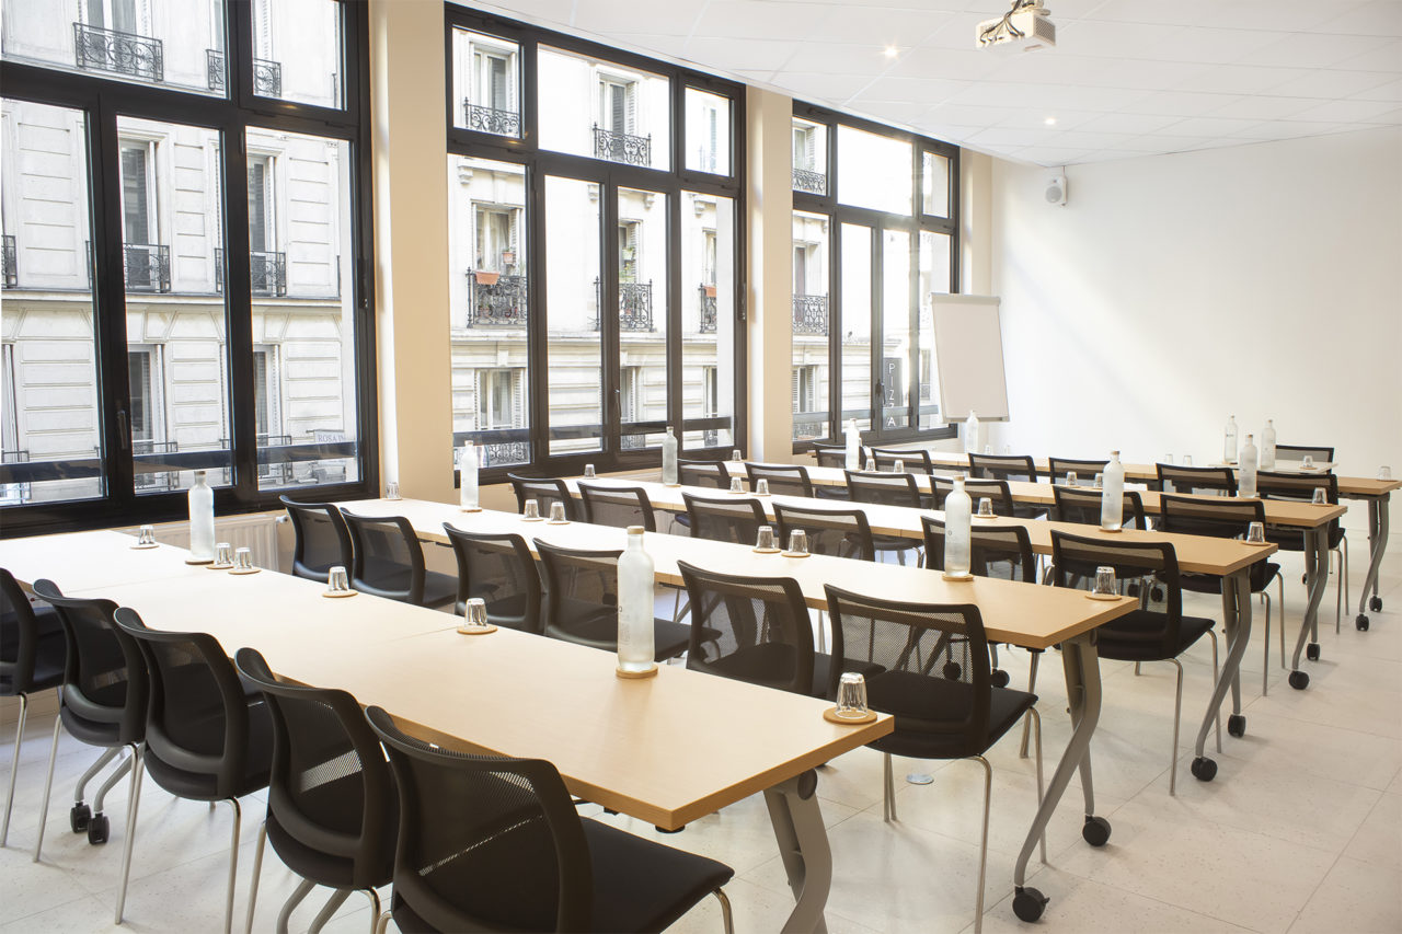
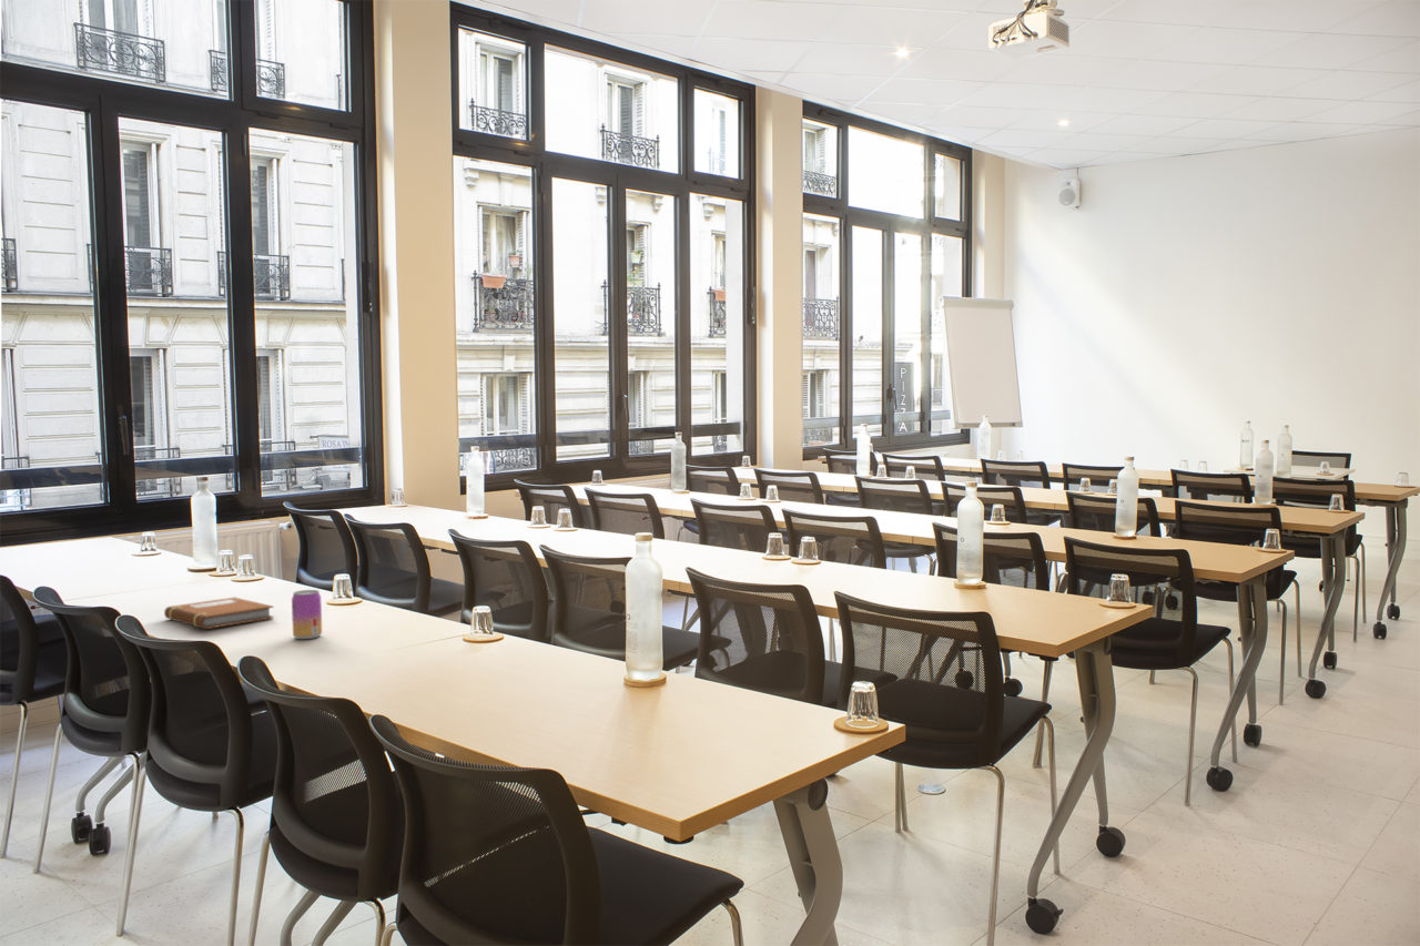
+ beverage can [291,589,323,640]
+ notebook [163,597,275,630]
